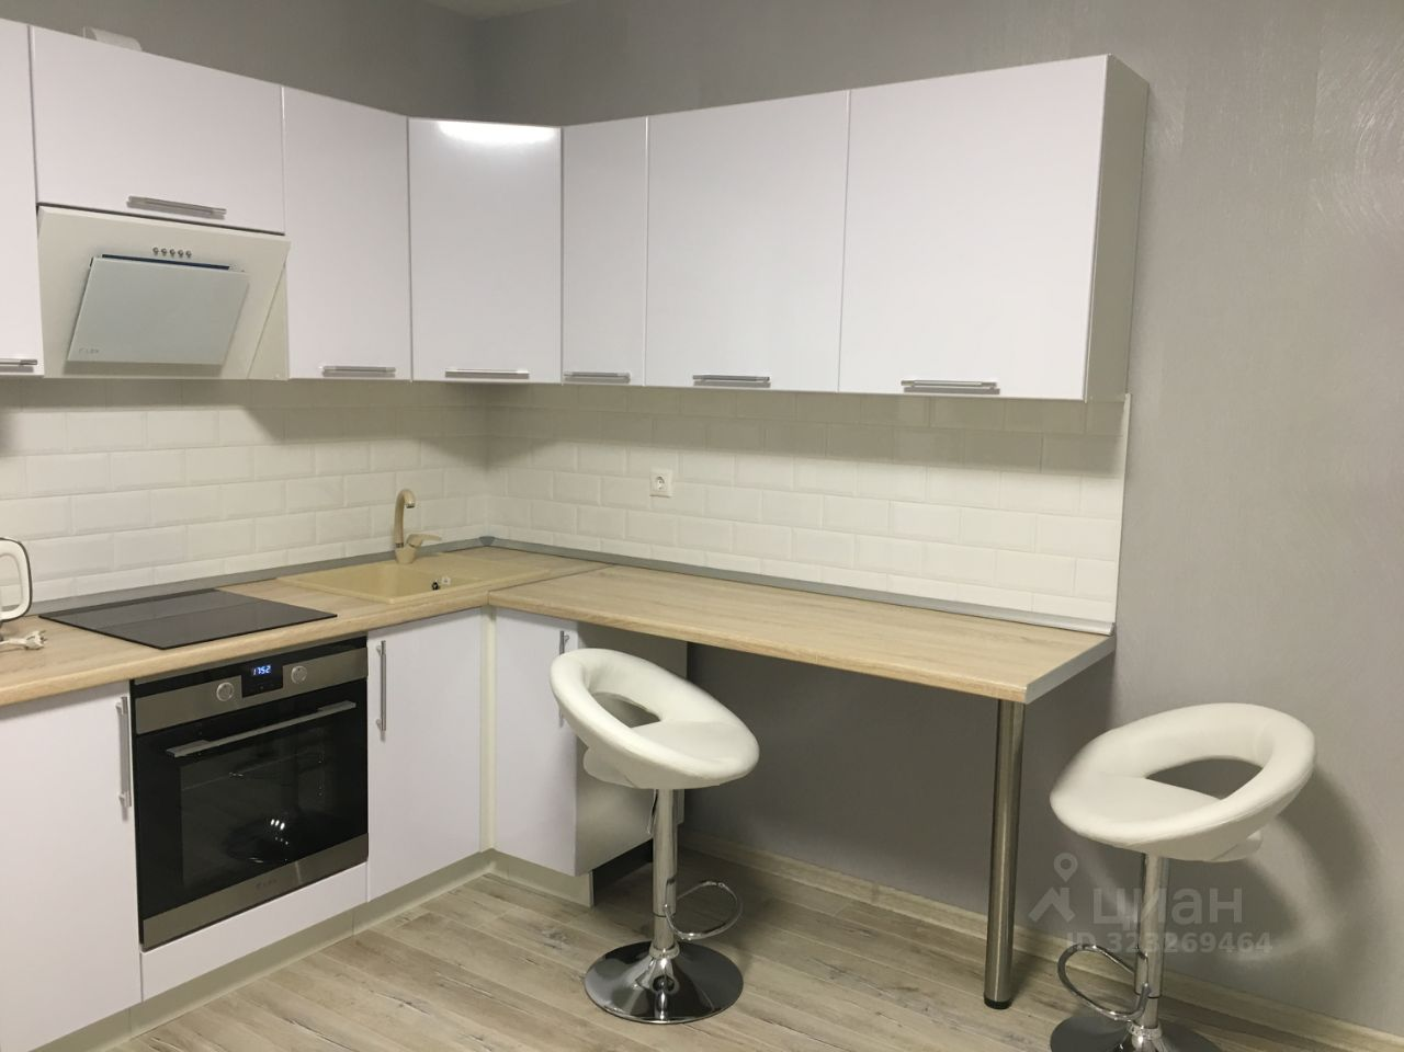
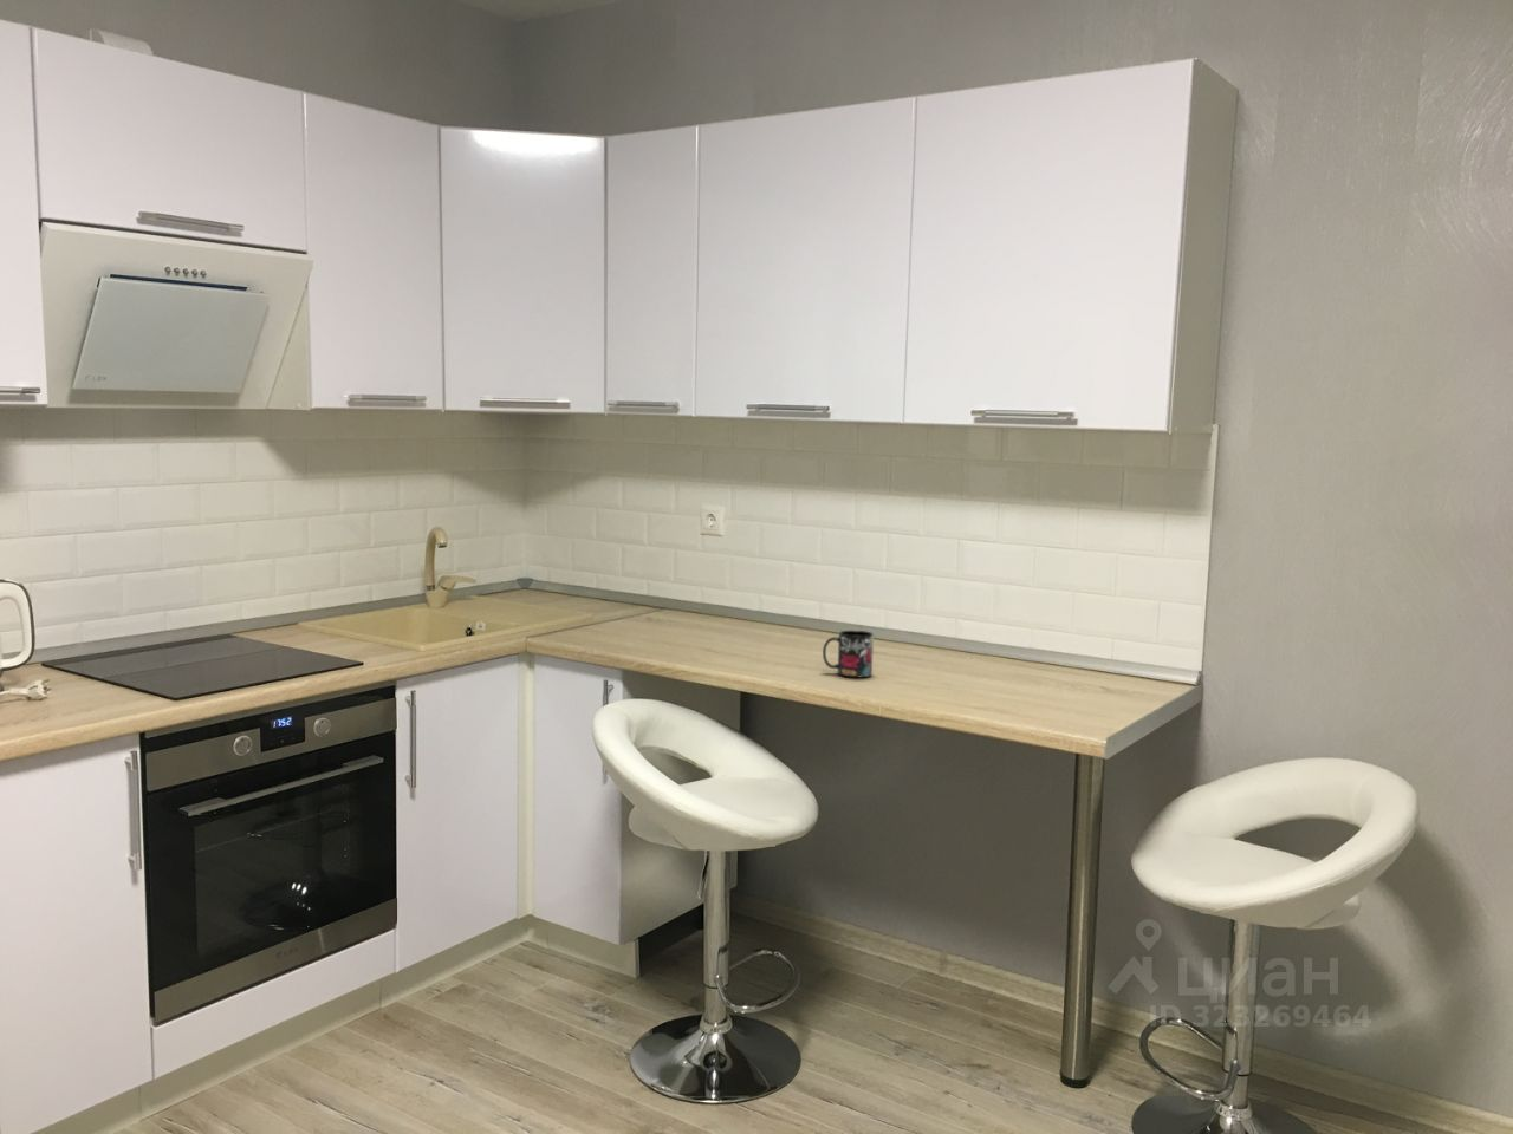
+ mug [822,630,874,678]
